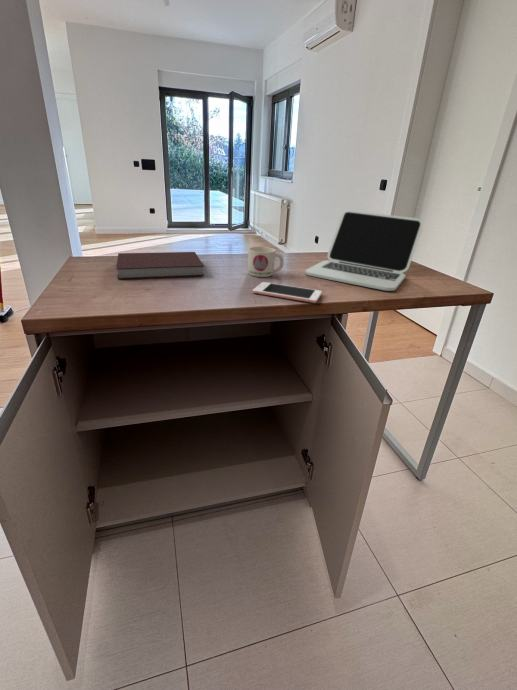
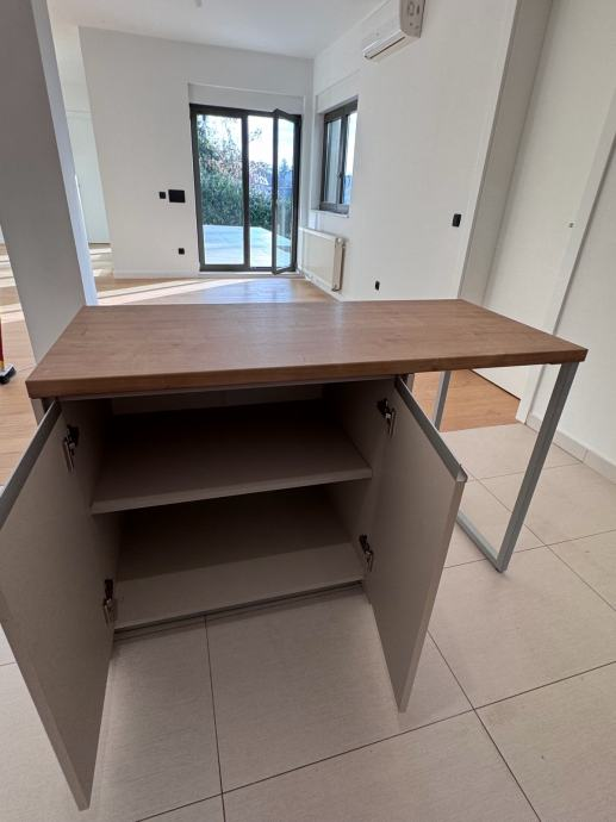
- laptop [304,210,423,292]
- notebook [115,251,205,280]
- mug [247,246,285,278]
- cell phone [252,281,323,304]
